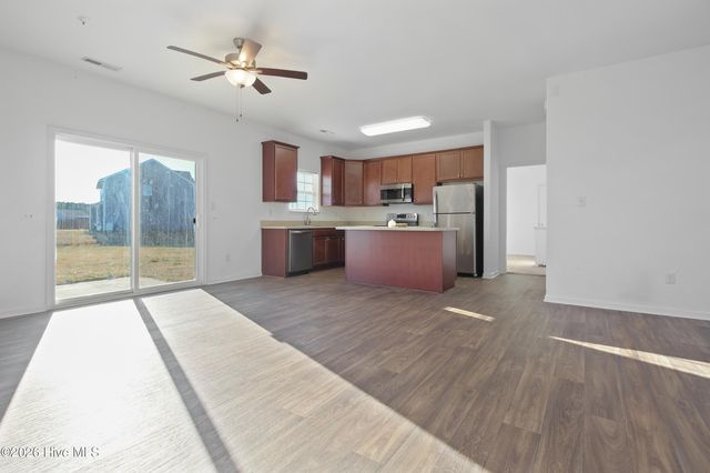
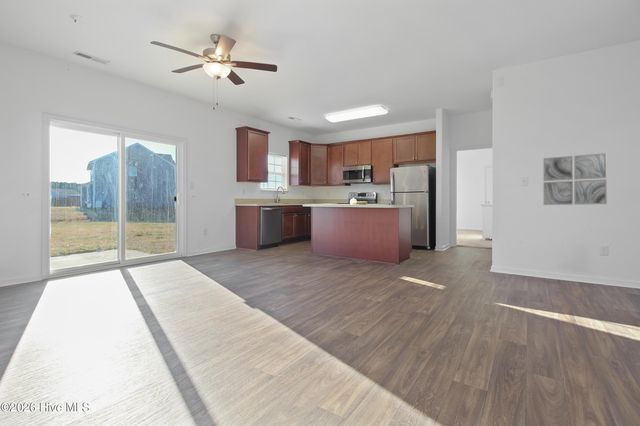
+ wall art [542,152,608,206]
